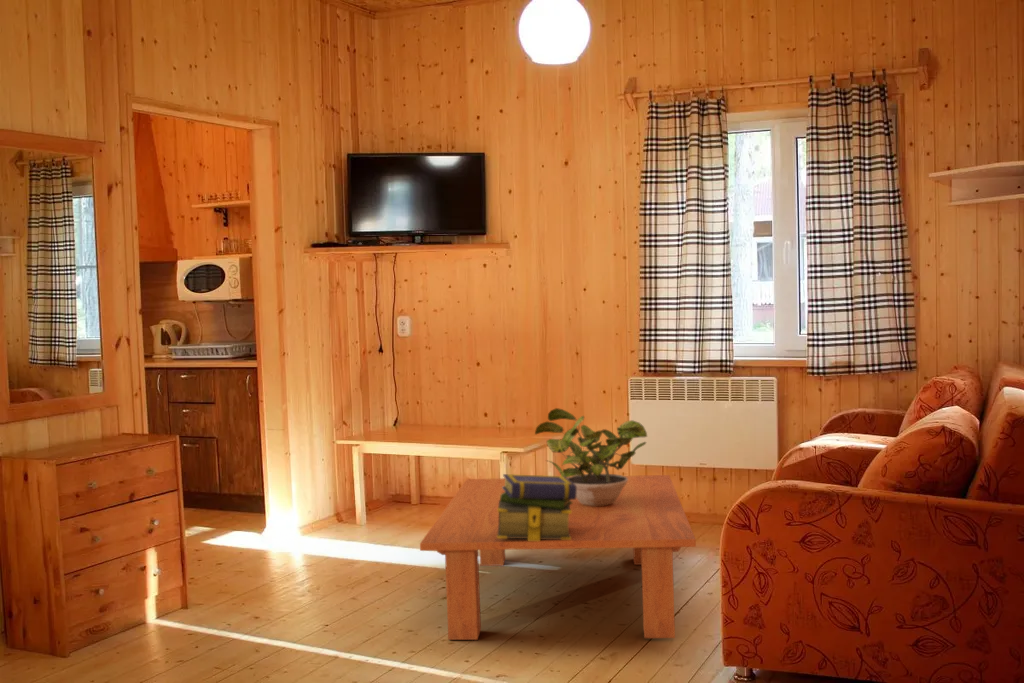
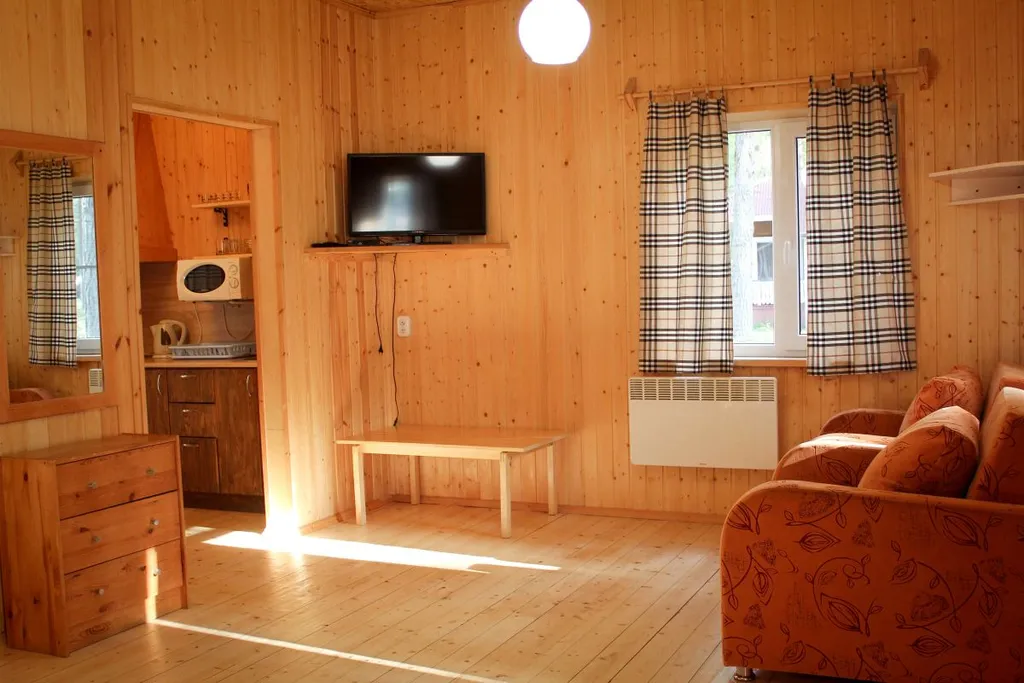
- potted plant [534,407,648,506]
- stack of books [497,473,577,541]
- coffee table [419,474,697,641]
